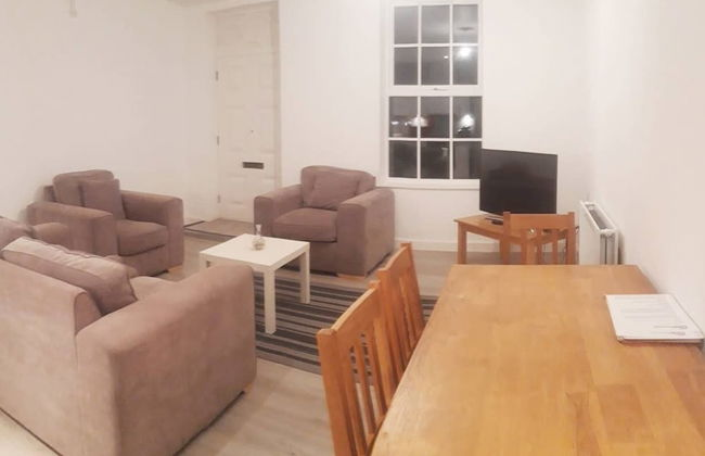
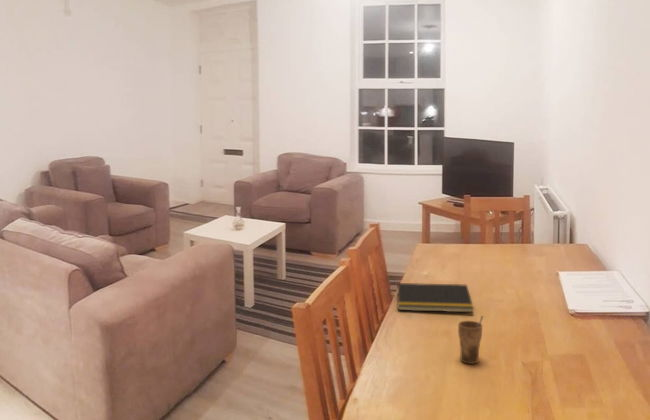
+ cup [457,315,484,365]
+ notepad [395,282,475,313]
